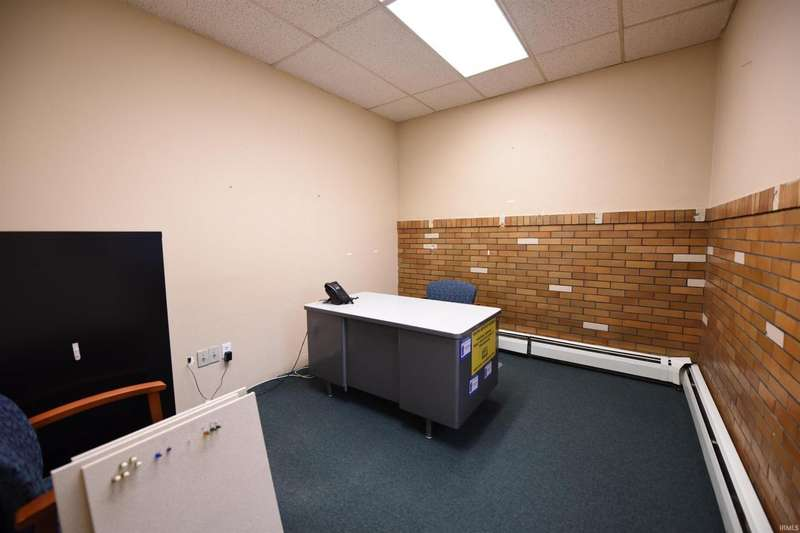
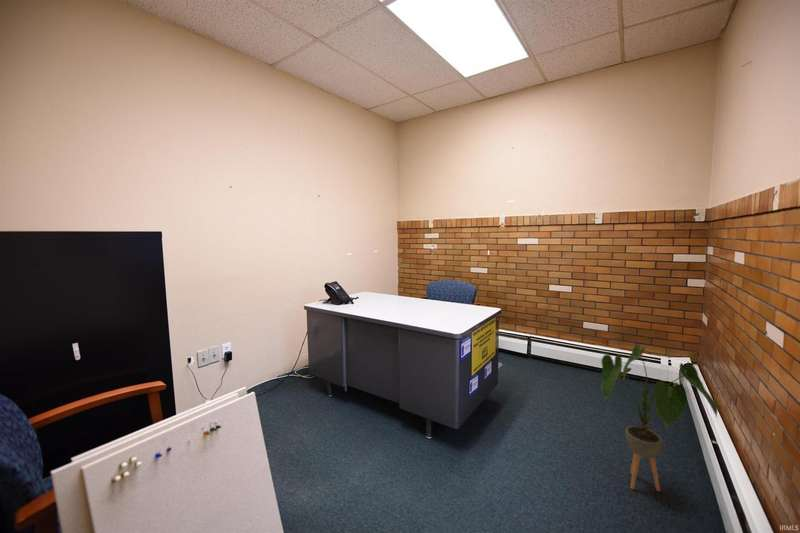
+ house plant [600,344,718,492]
